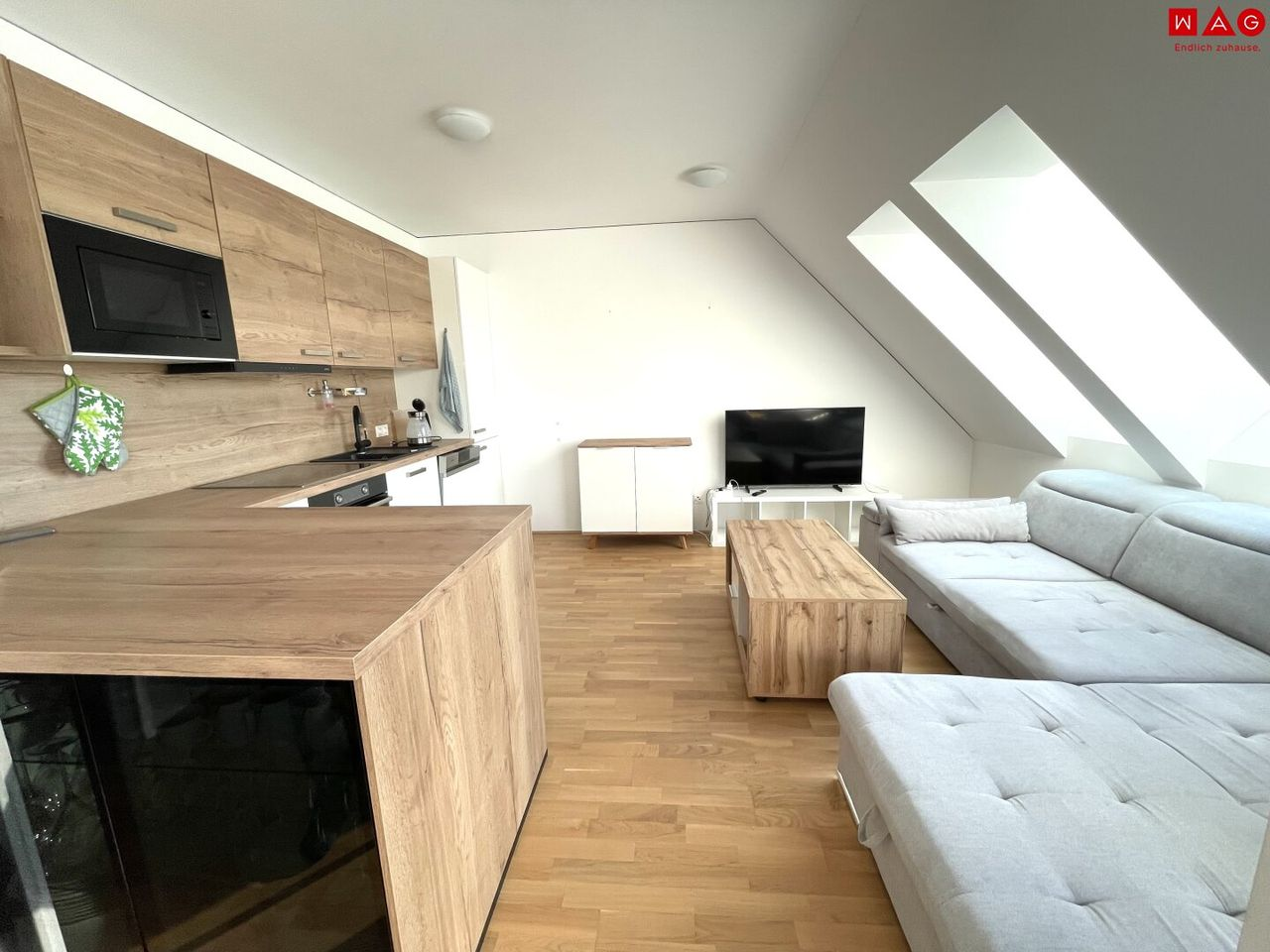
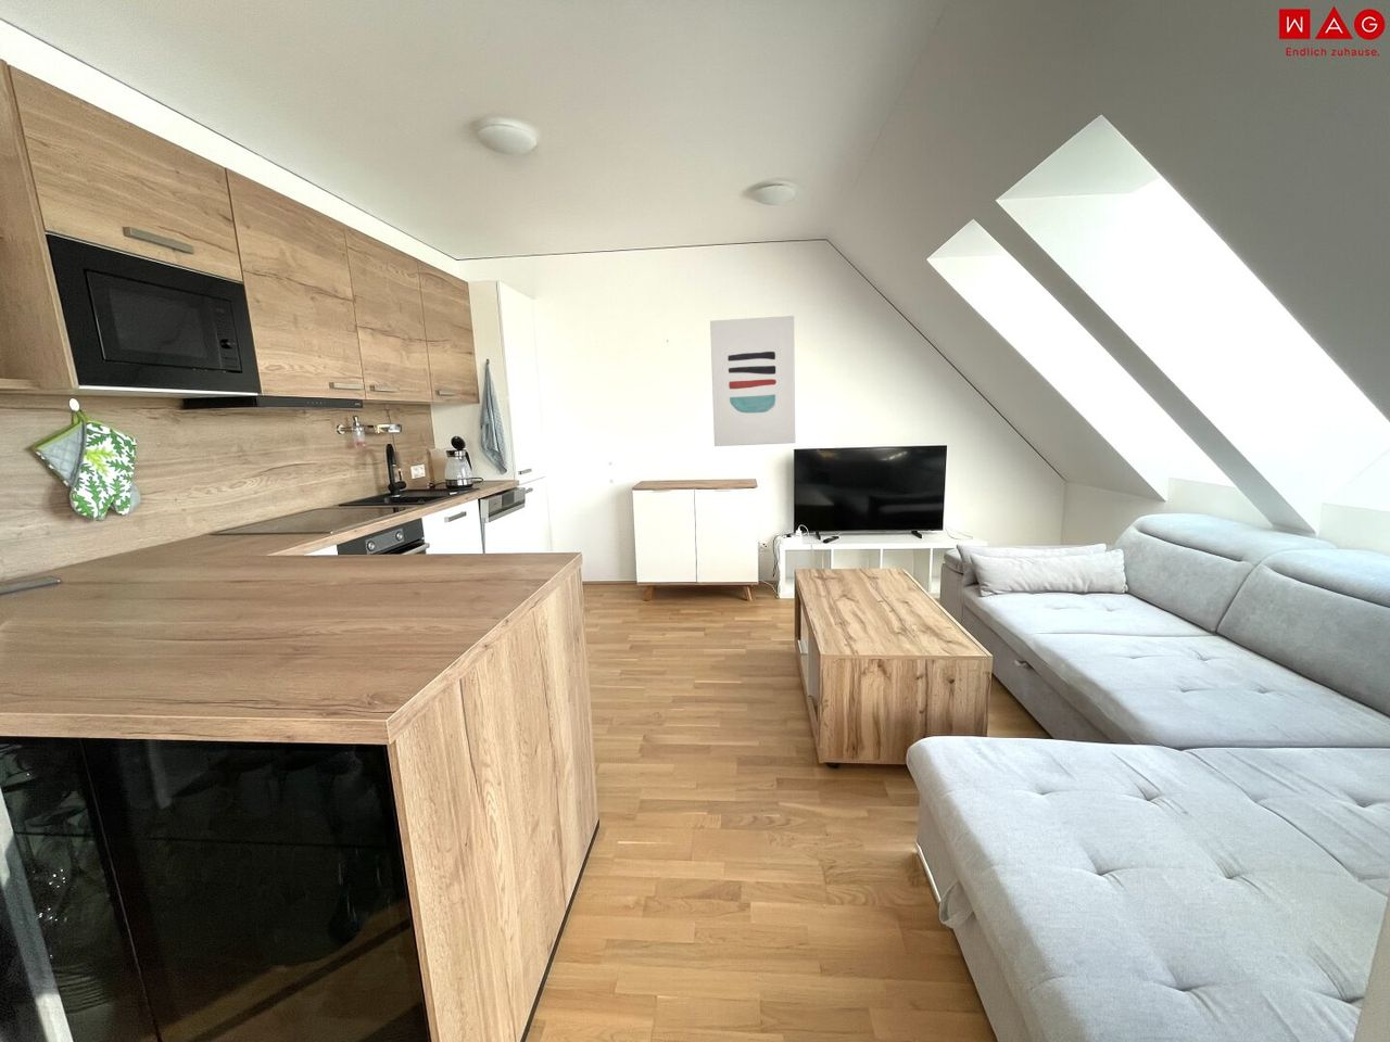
+ wall art [709,315,796,448]
